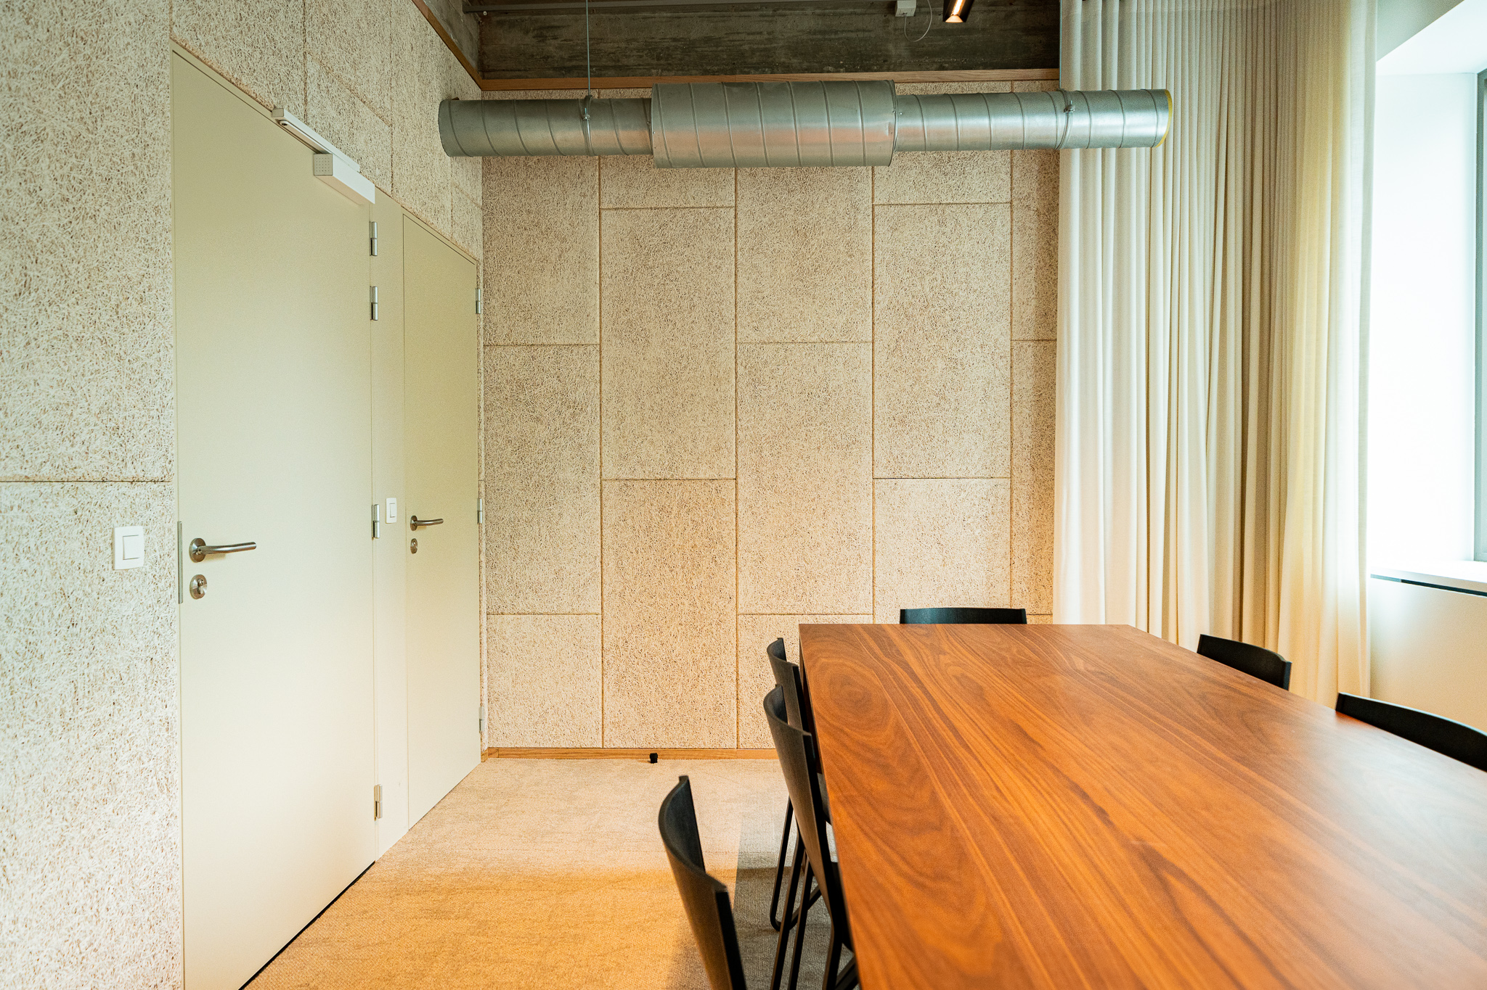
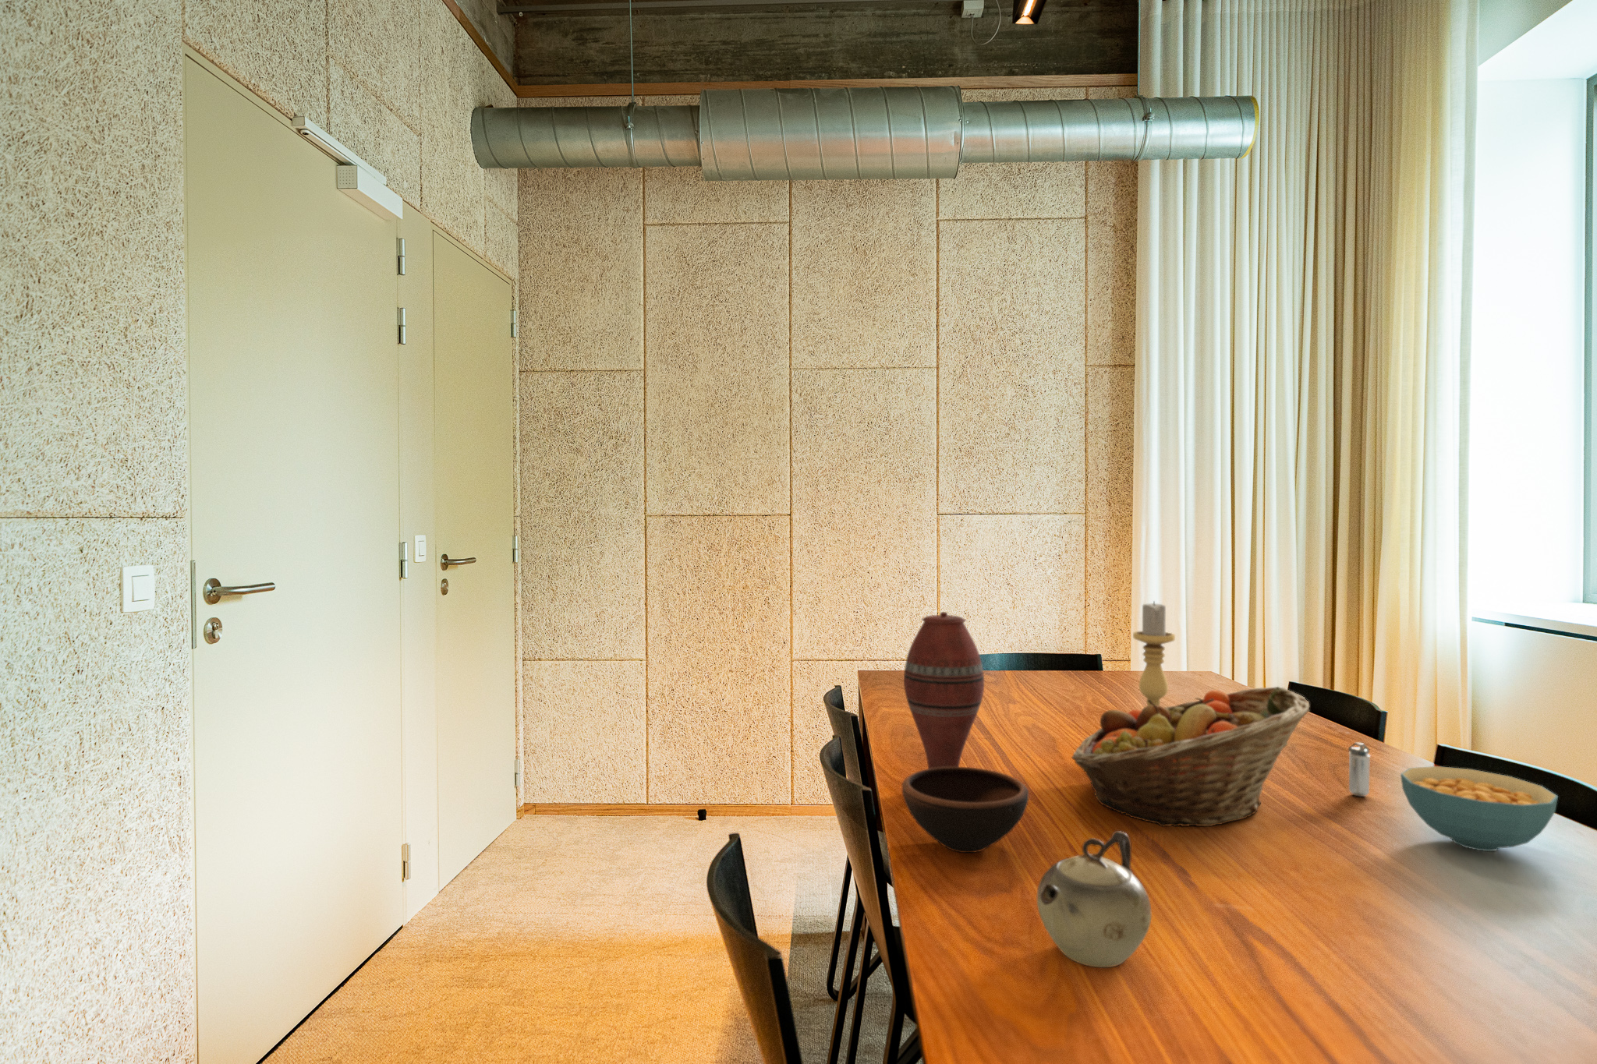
+ teapot [1037,830,1152,968]
+ bowl [901,766,1029,854]
+ shaker [1348,741,1371,798]
+ candle holder [1133,600,1175,707]
+ vase [904,612,984,768]
+ cereal bowl [1400,766,1559,851]
+ fruit basket [1071,686,1311,826]
